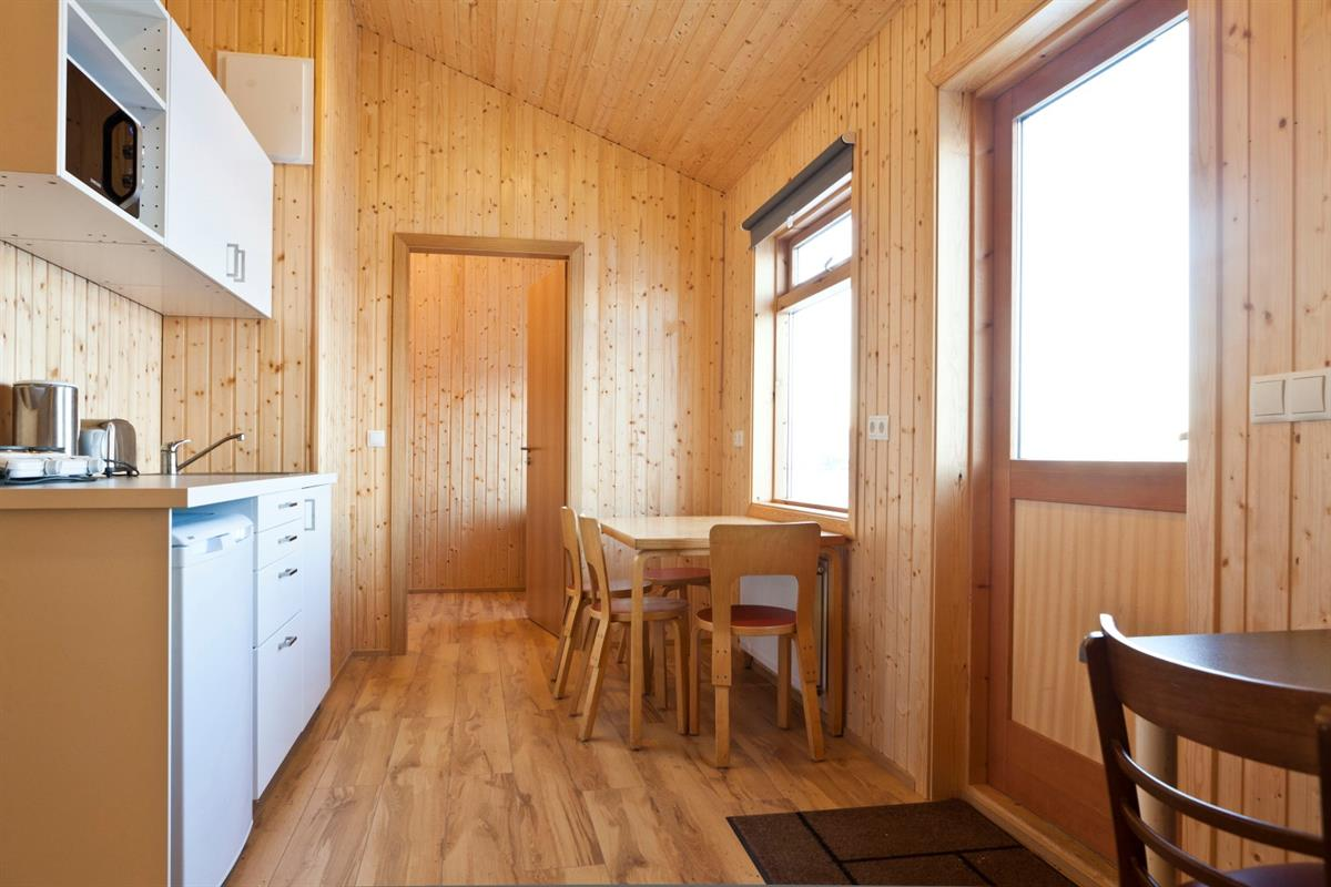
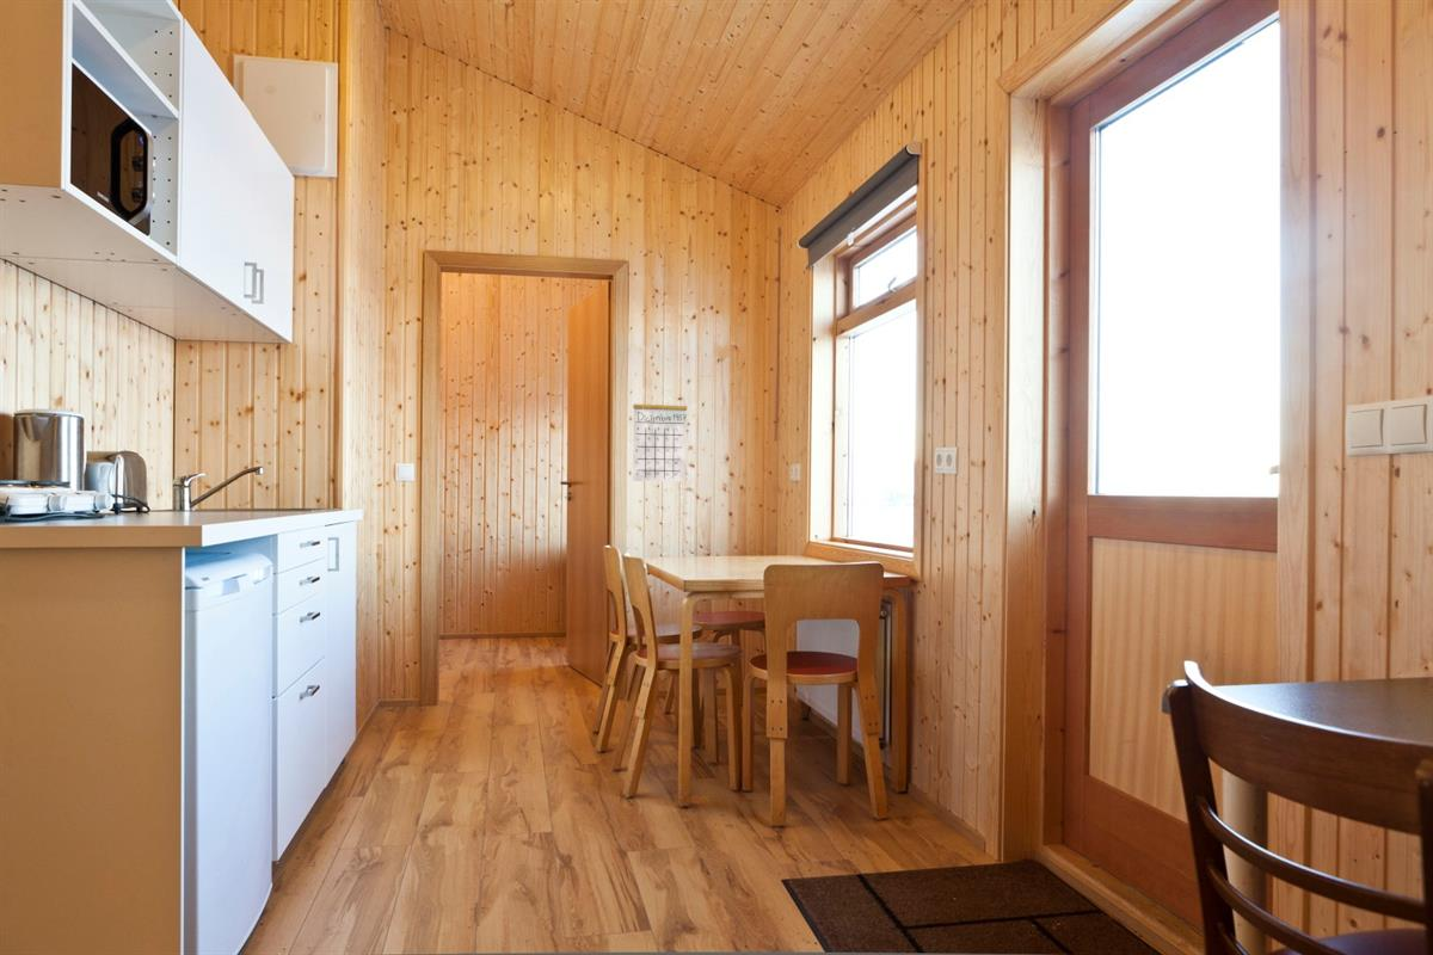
+ calendar [632,388,688,483]
